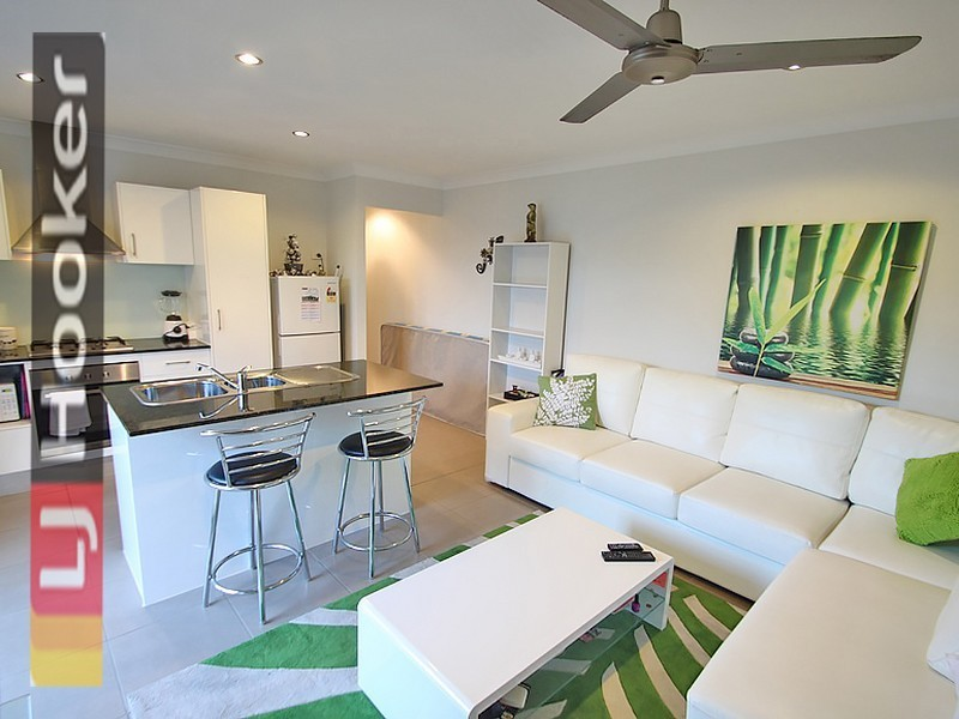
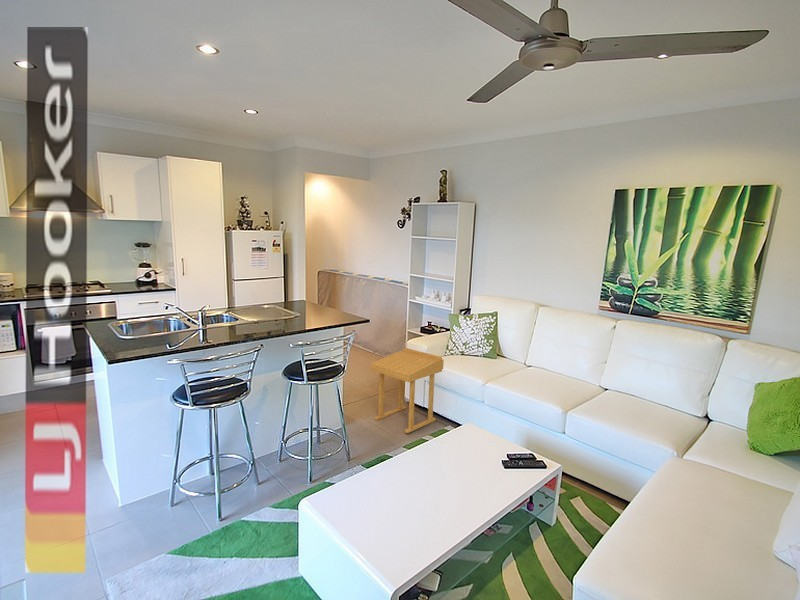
+ side table [369,347,445,434]
